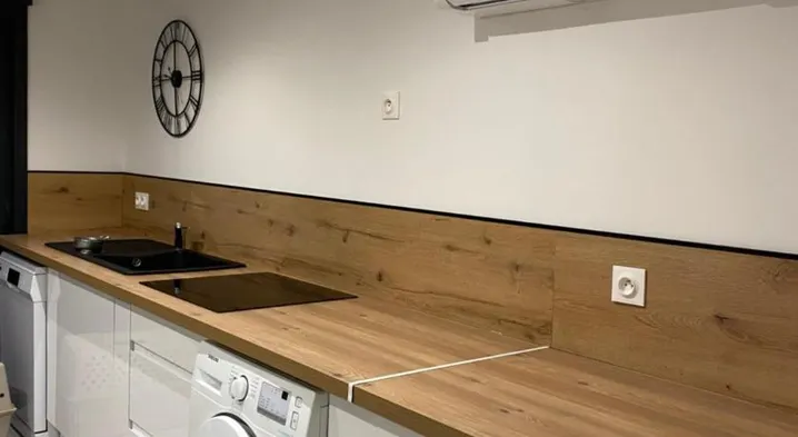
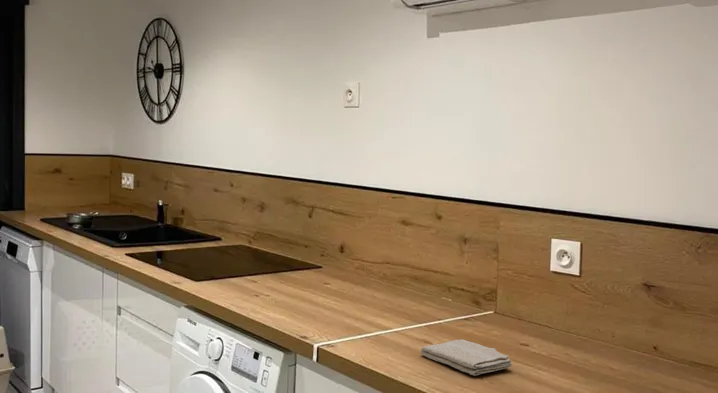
+ washcloth [420,339,513,377]
